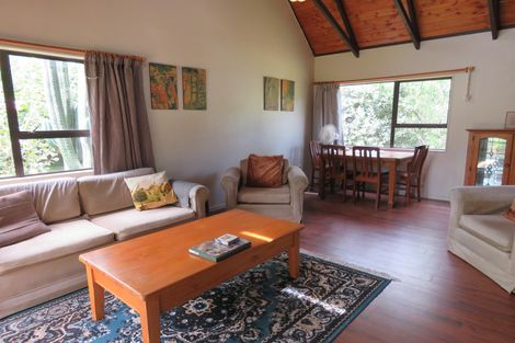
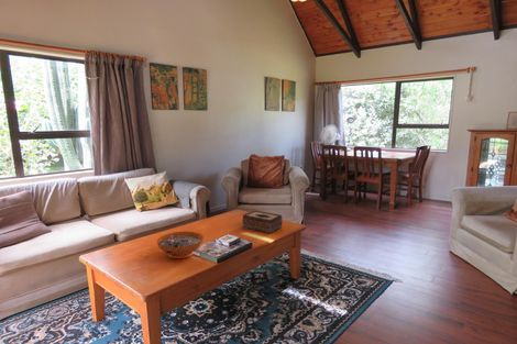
+ tissue box [241,210,284,235]
+ decorative bowl [155,231,205,259]
